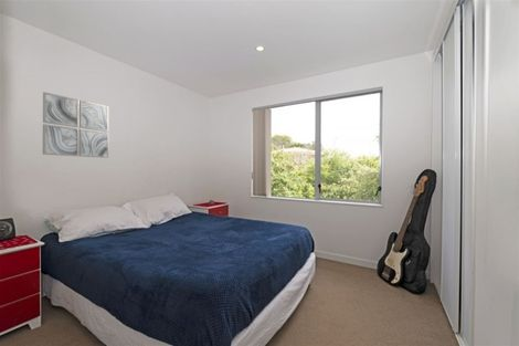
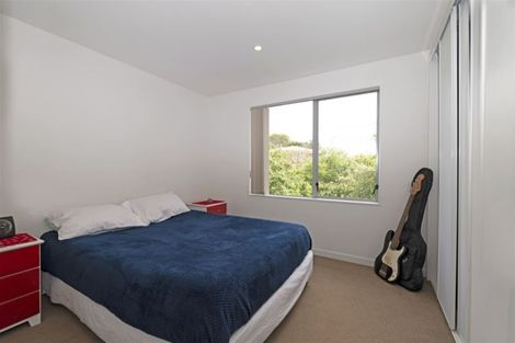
- wall art [42,91,109,159]
